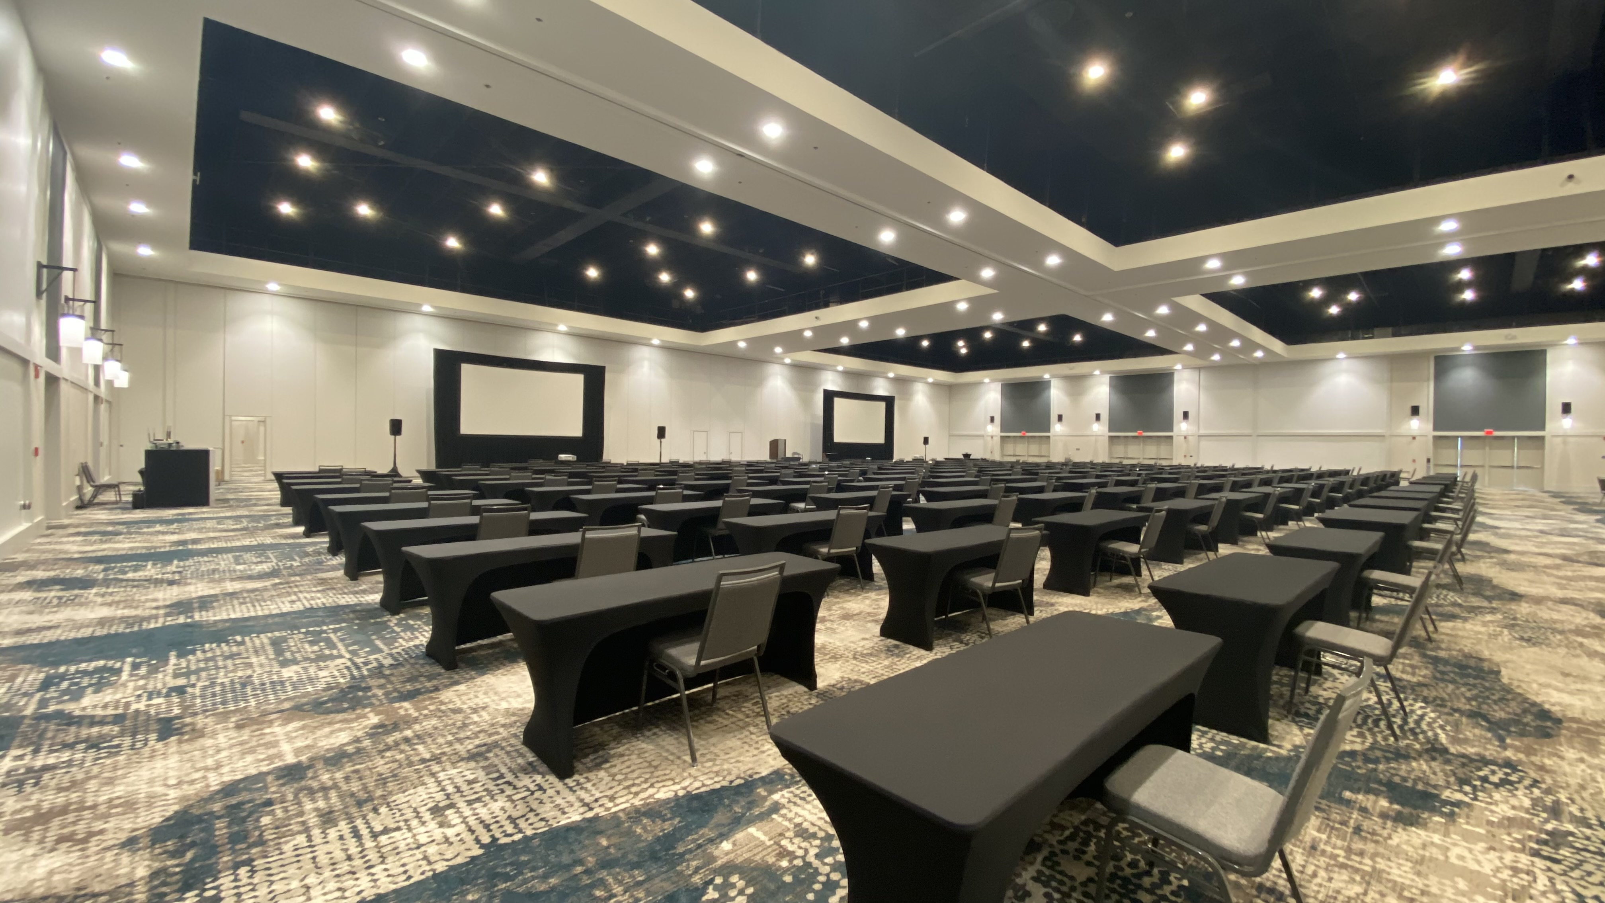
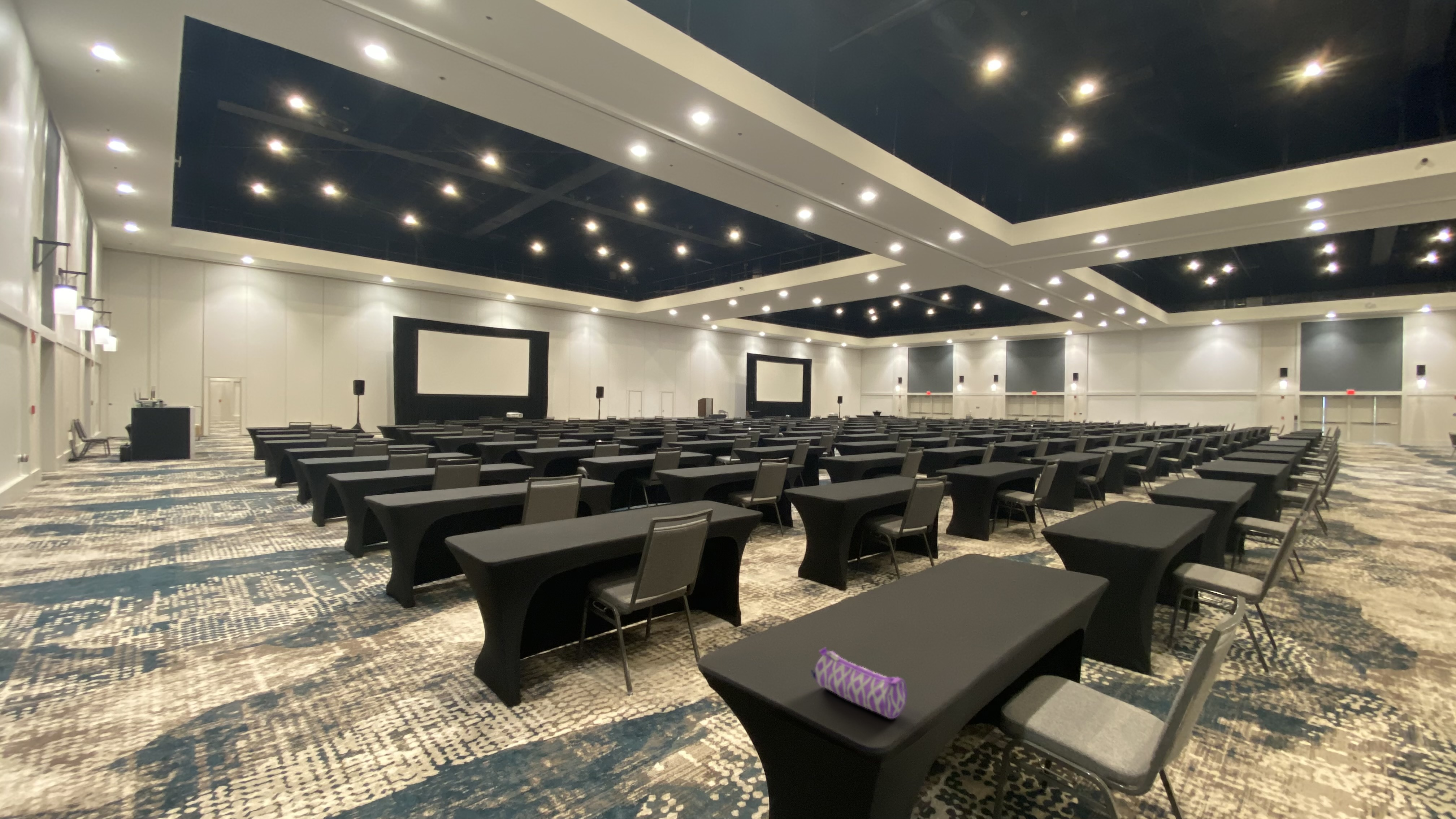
+ pencil case [810,647,907,719]
